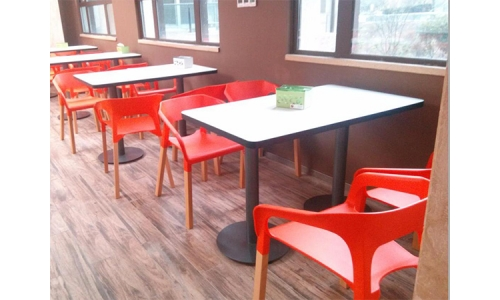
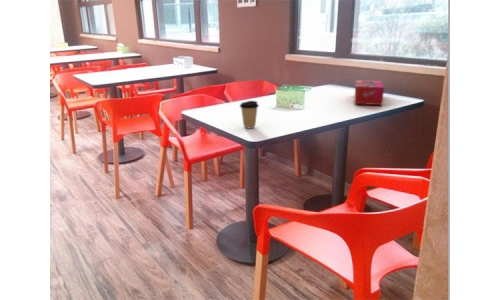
+ tissue box [353,79,385,106]
+ coffee cup [239,100,260,129]
